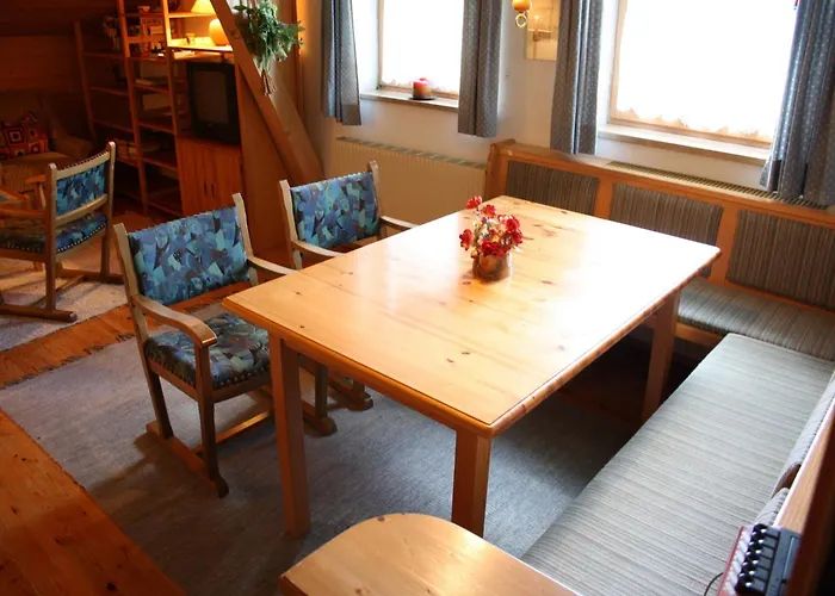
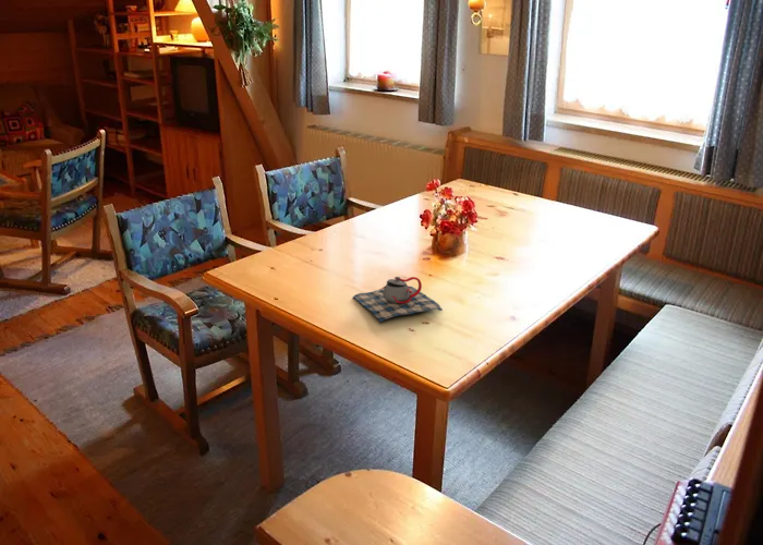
+ teapot [352,276,444,323]
